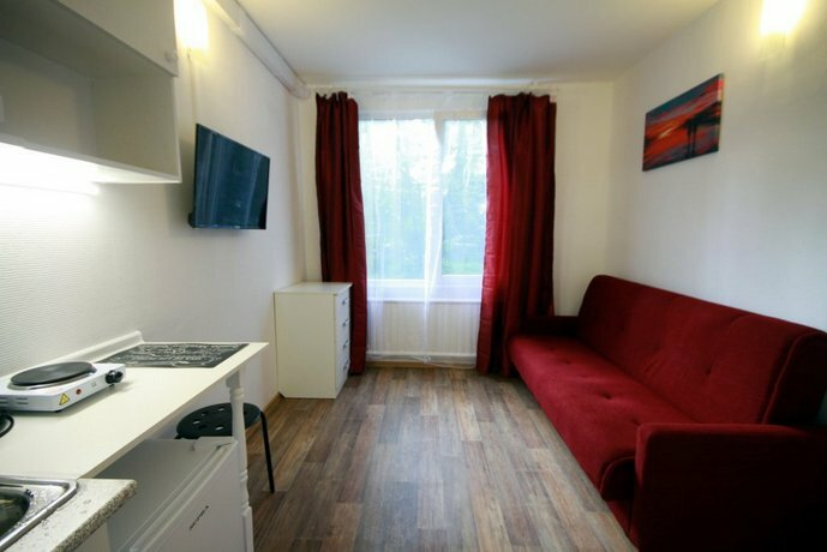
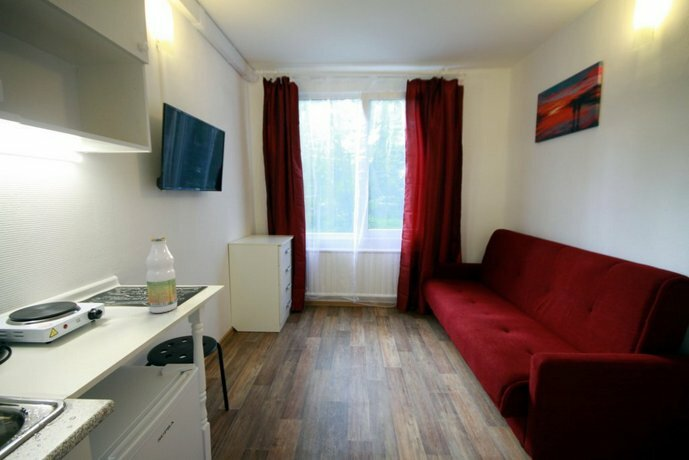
+ bottle [145,236,178,314]
